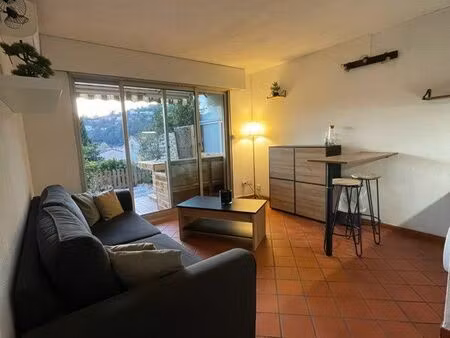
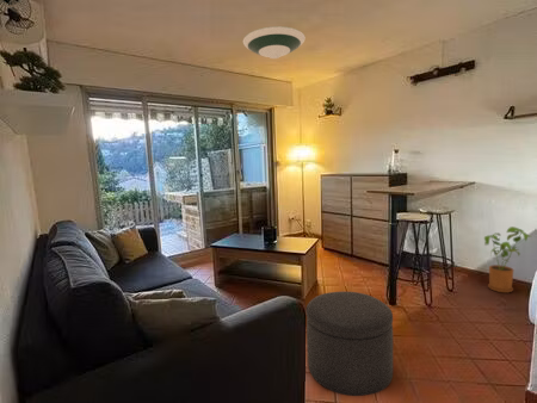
+ house plant [483,225,531,293]
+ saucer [242,25,307,60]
+ ottoman [304,291,394,397]
